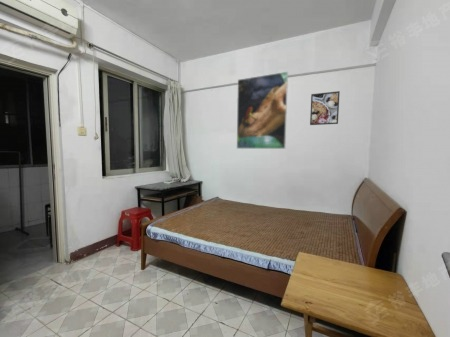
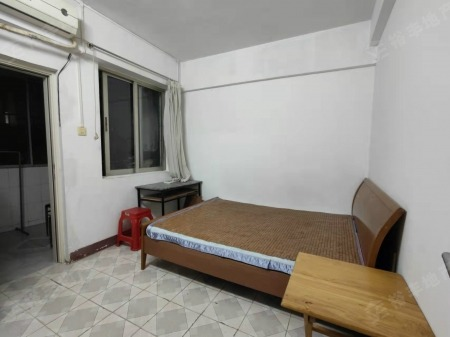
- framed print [236,71,289,150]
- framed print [309,90,341,126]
